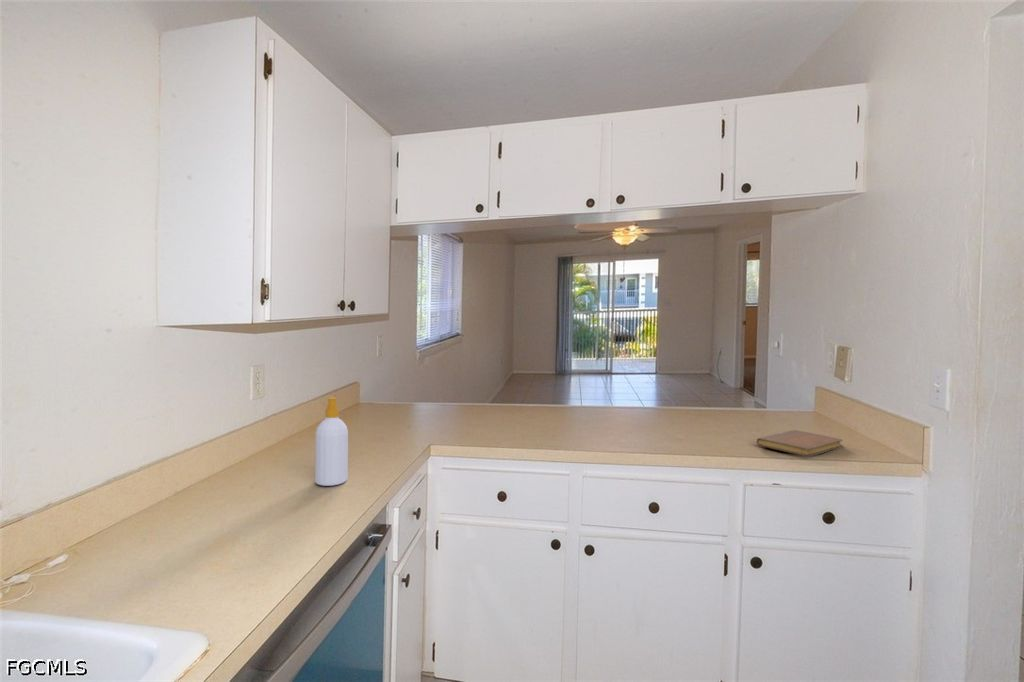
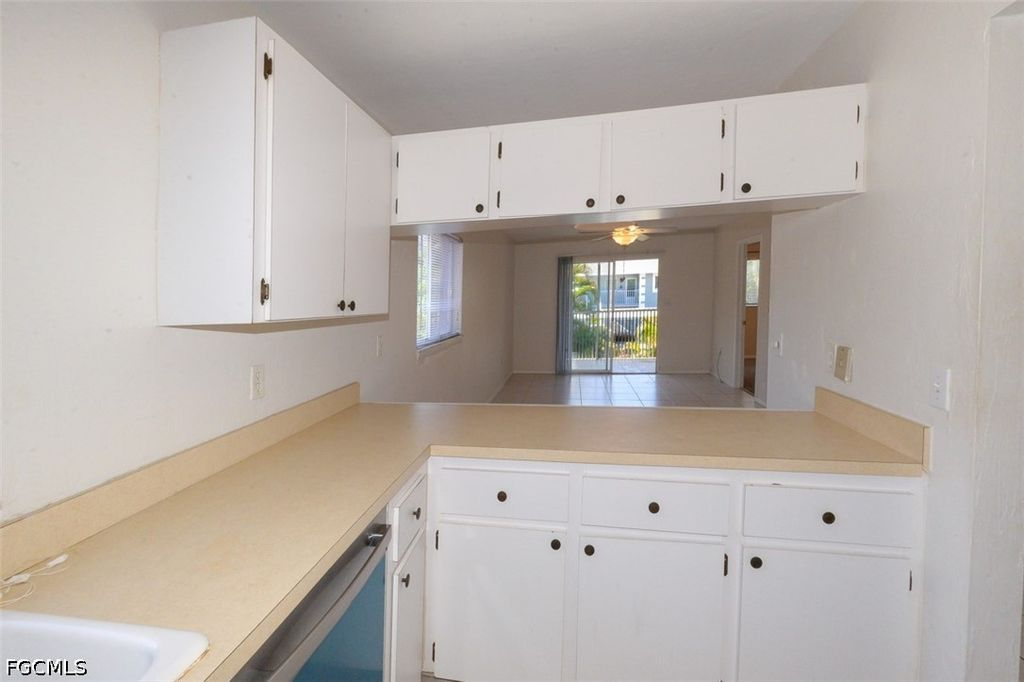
- notebook [756,429,844,457]
- soap bottle [314,395,349,487]
